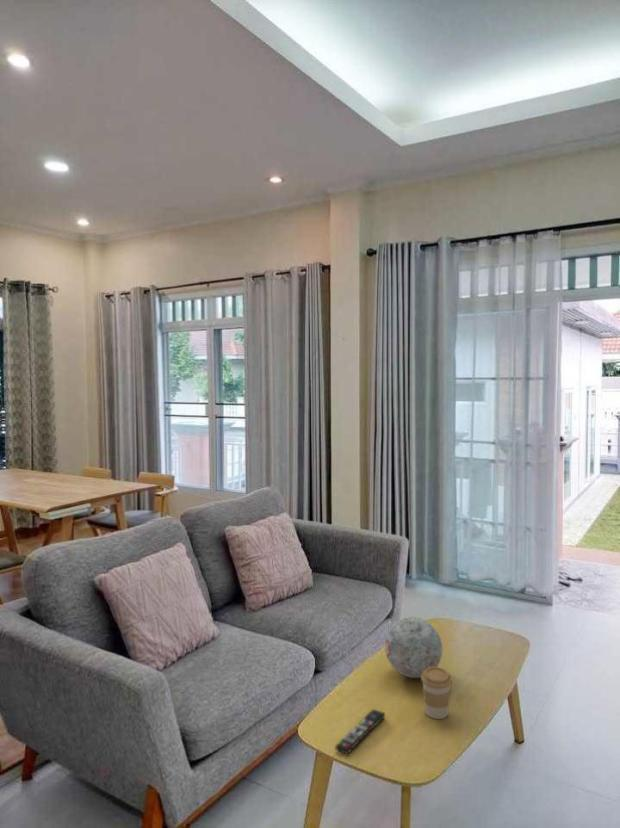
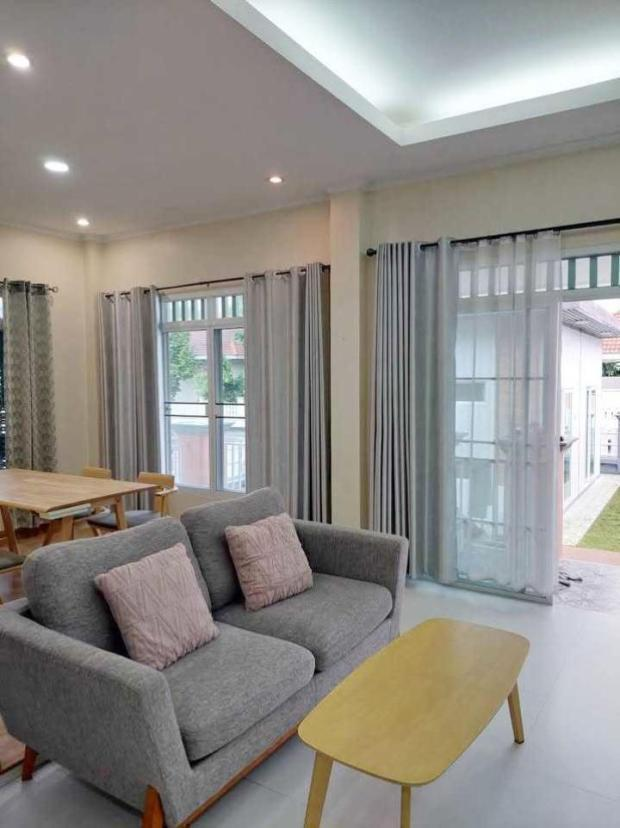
- remote control [334,708,386,756]
- coffee cup [420,666,453,720]
- decorative ball [384,616,443,679]
